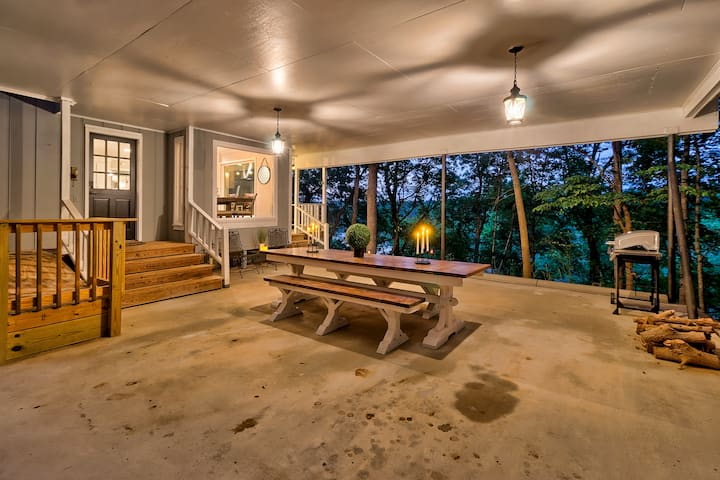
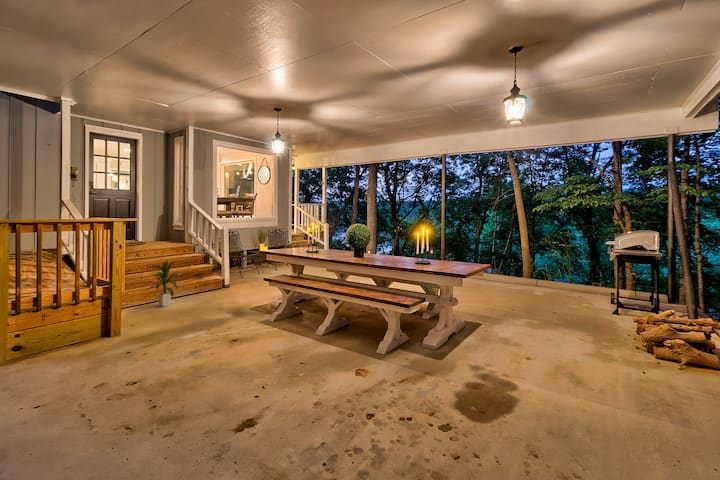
+ indoor plant [144,260,182,307]
